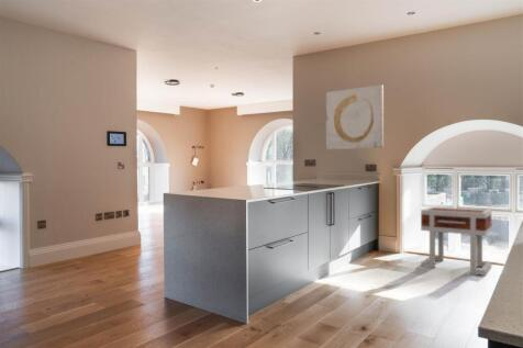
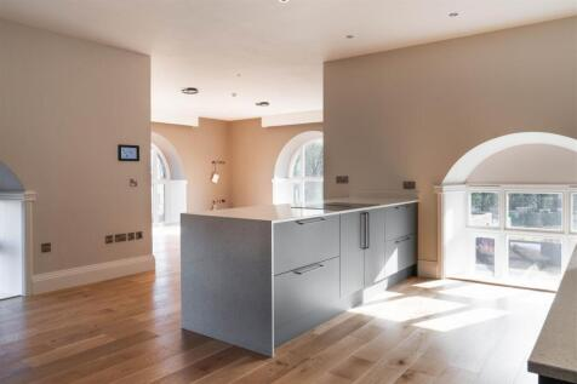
- wall art [325,83,385,150]
- side table [420,206,492,277]
